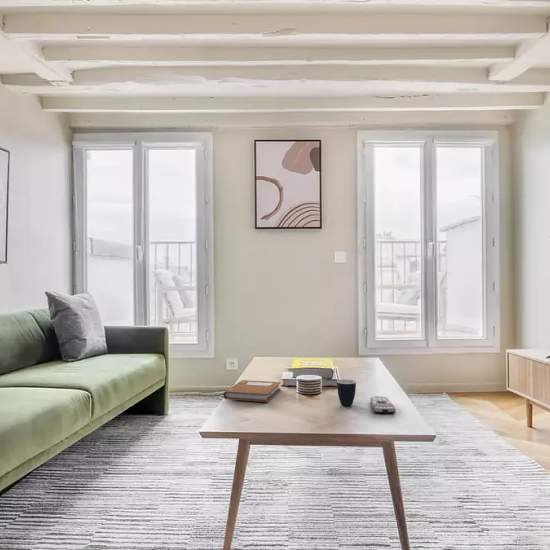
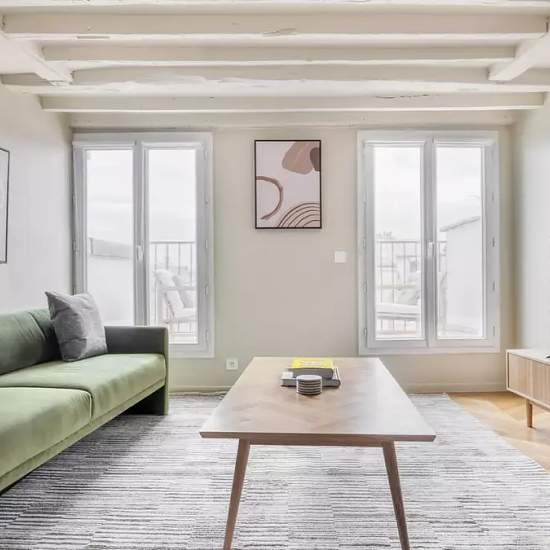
- mug [336,378,357,407]
- remote control [369,395,397,414]
- notebook [222,379,282,403]
